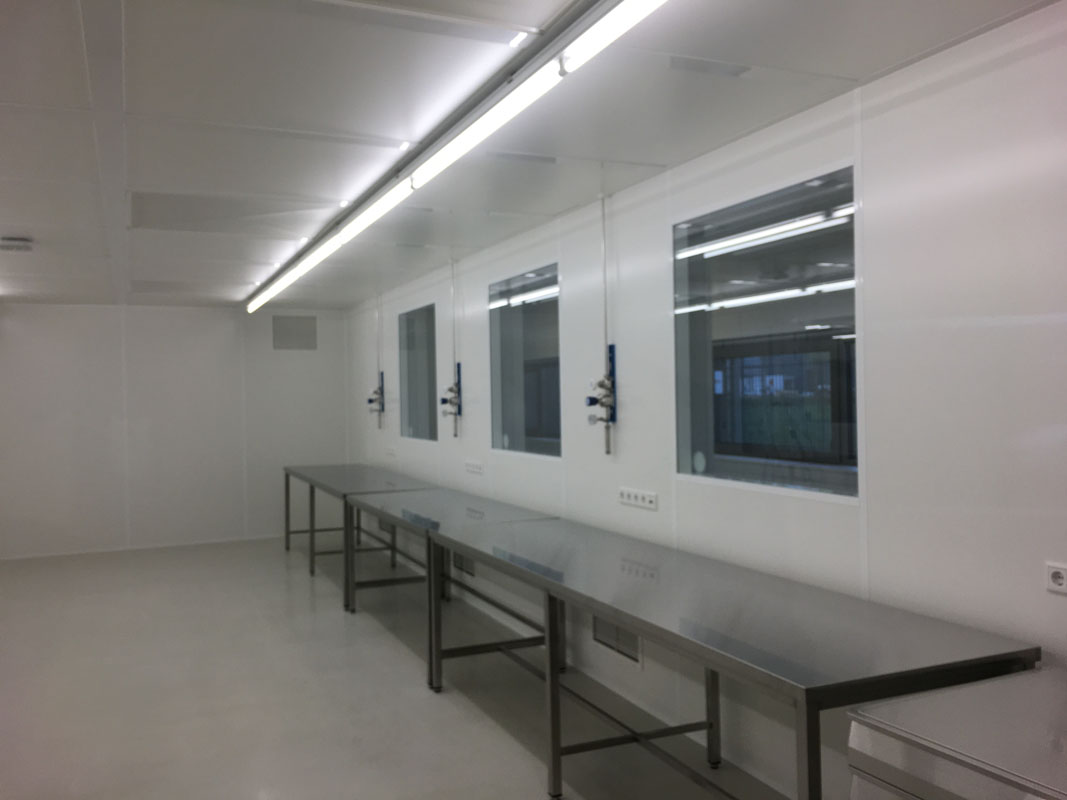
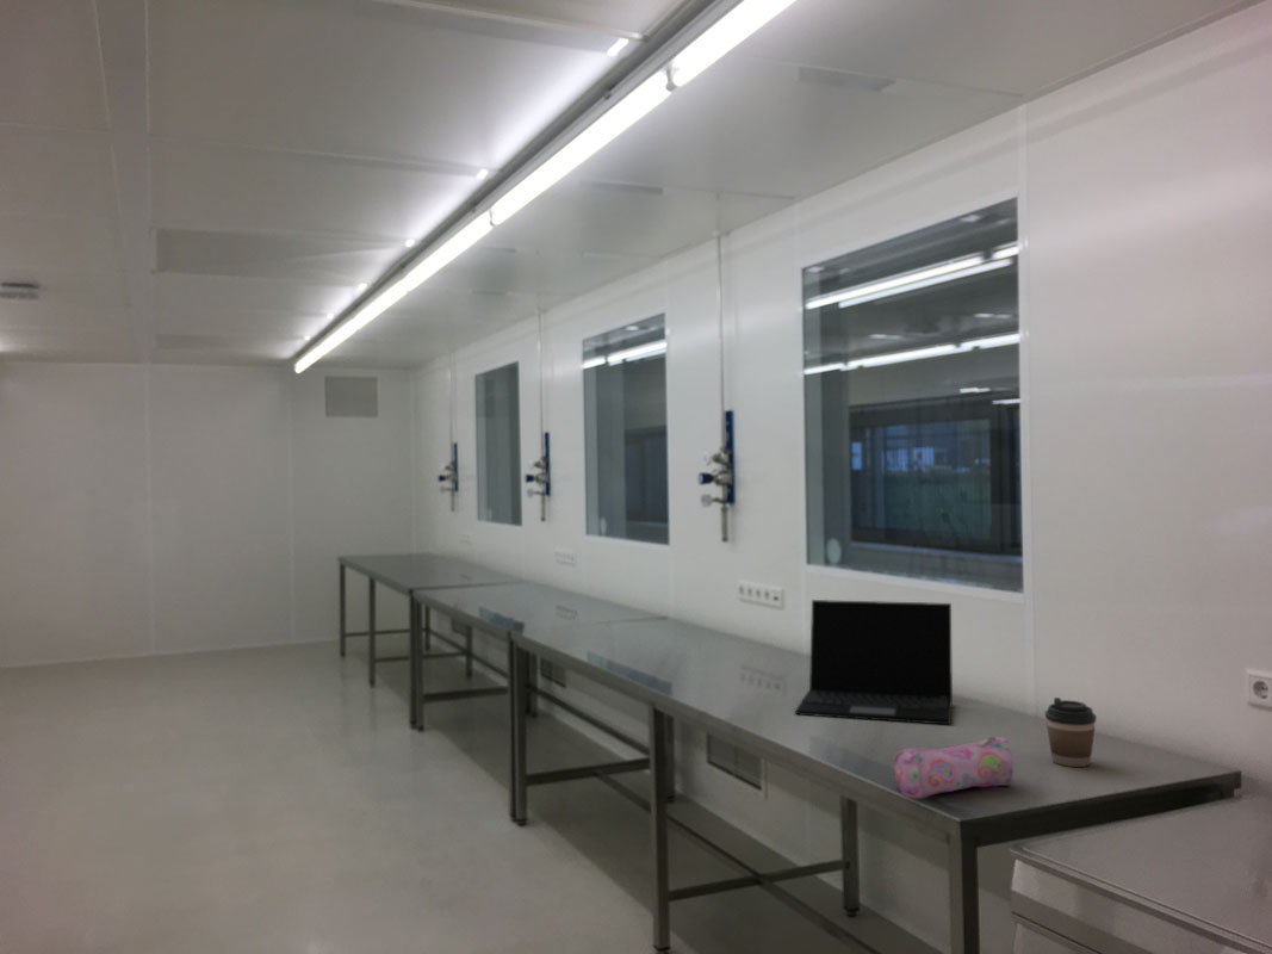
+ laptop [794,599,954,725]
+ coffee cup [1044,696,1098,768]
+ pencil case [893,736,1015,800]
